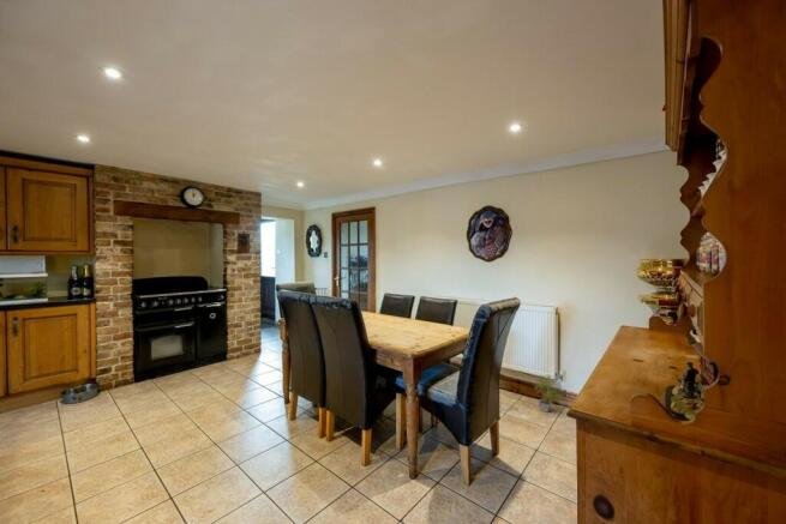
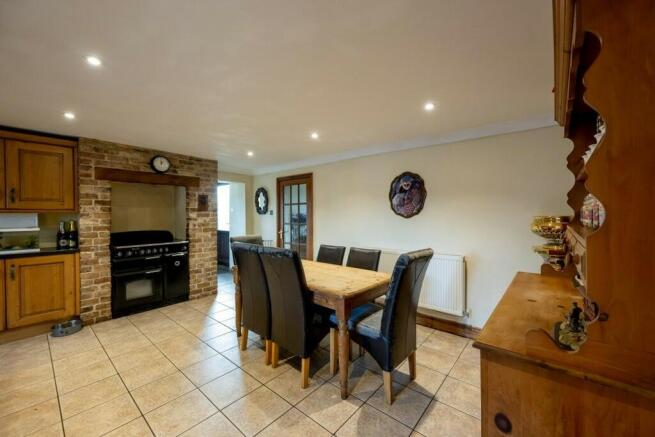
- potted plant [532,373,566,414]
